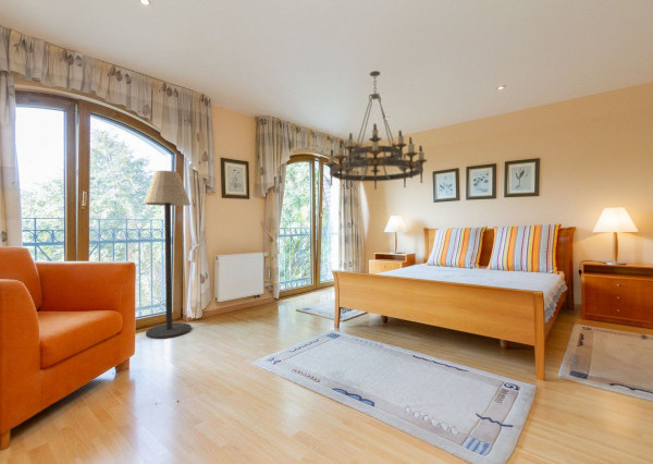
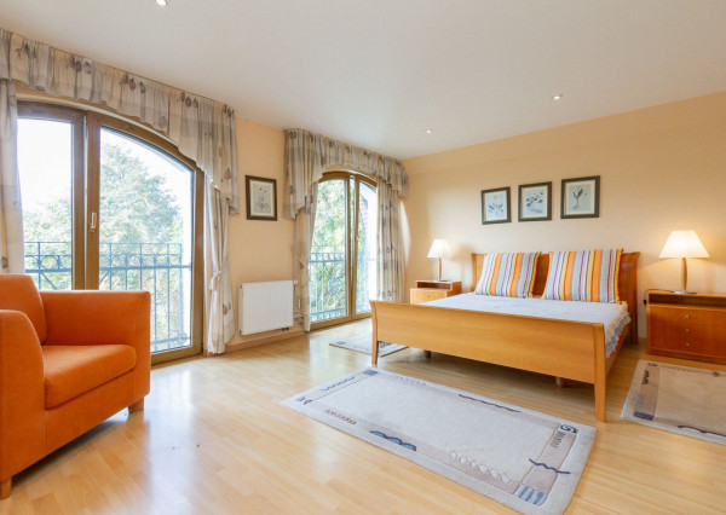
- floor lamp [141,170,193,340]
- chandelier [324,70,429,191]
